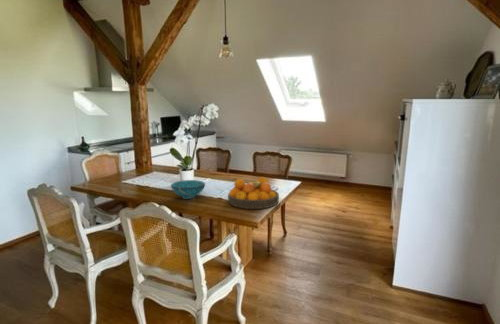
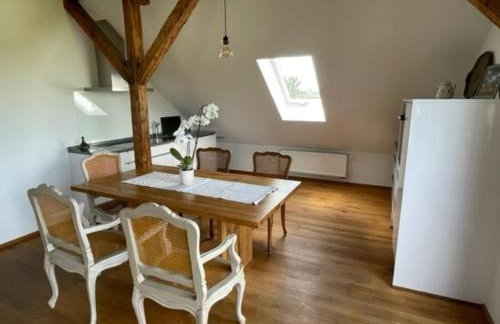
- bowl [170,179,206,200]
- fruit bowl [227,176,280,210]
